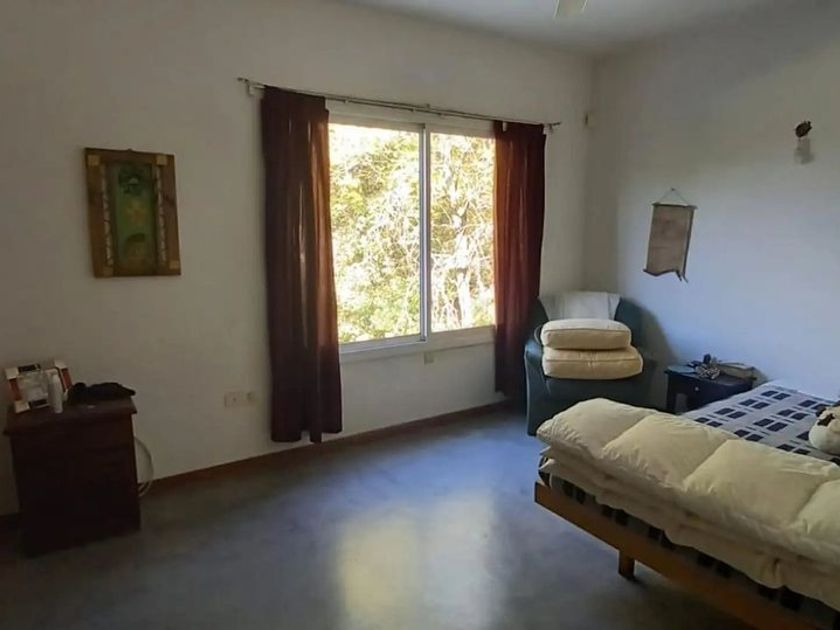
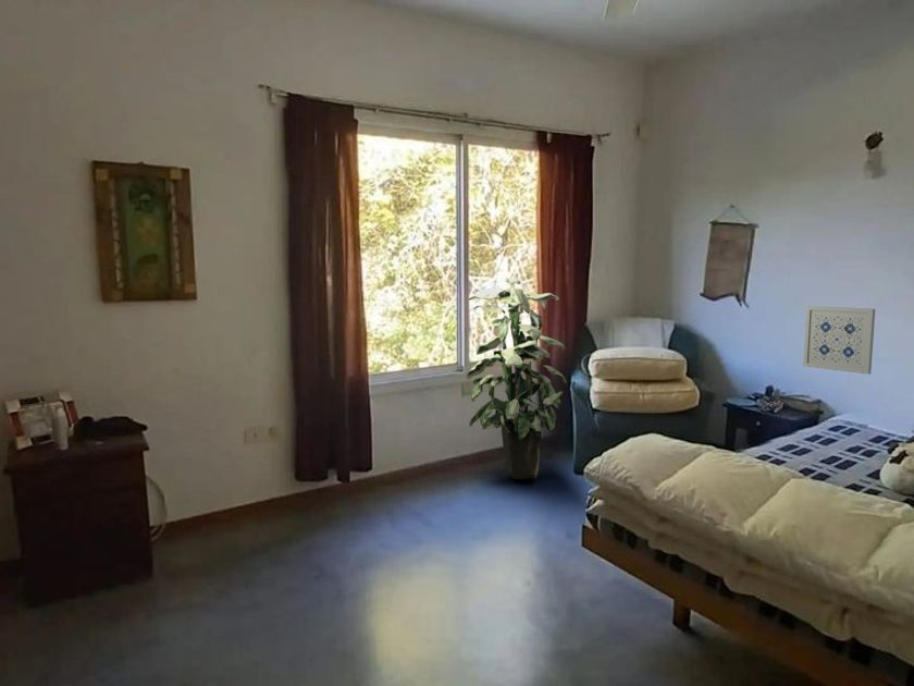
+ indoor plant [466,278,568,480]
+ wall art [802,305,876,376]
